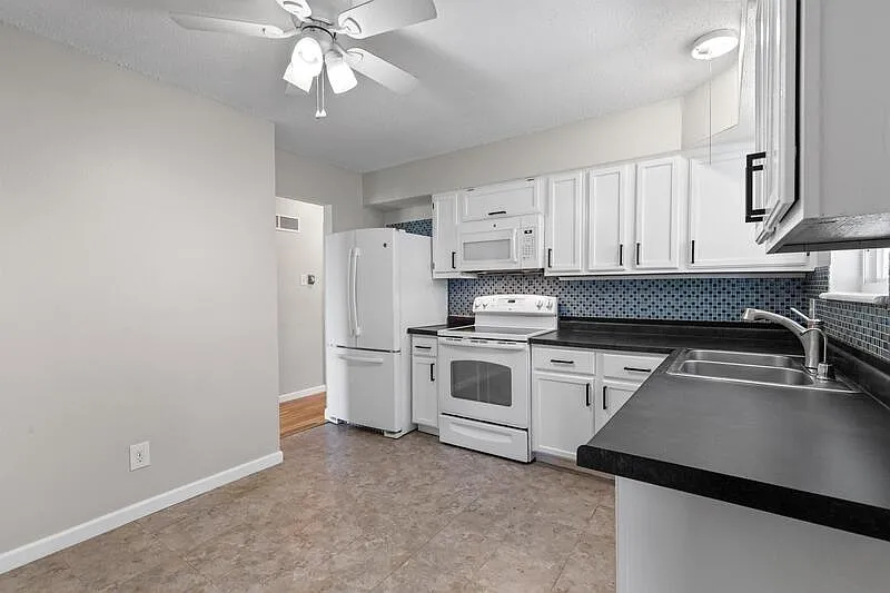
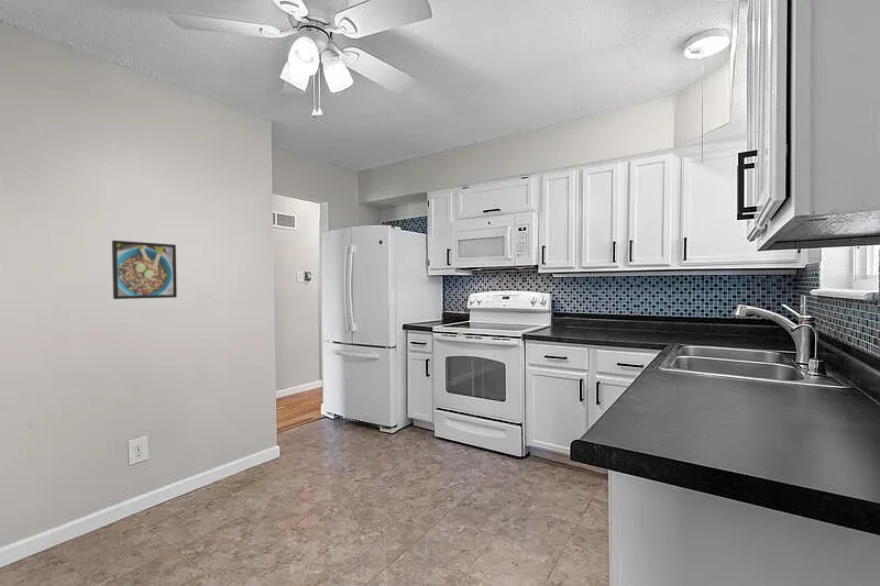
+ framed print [111,240,178,300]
